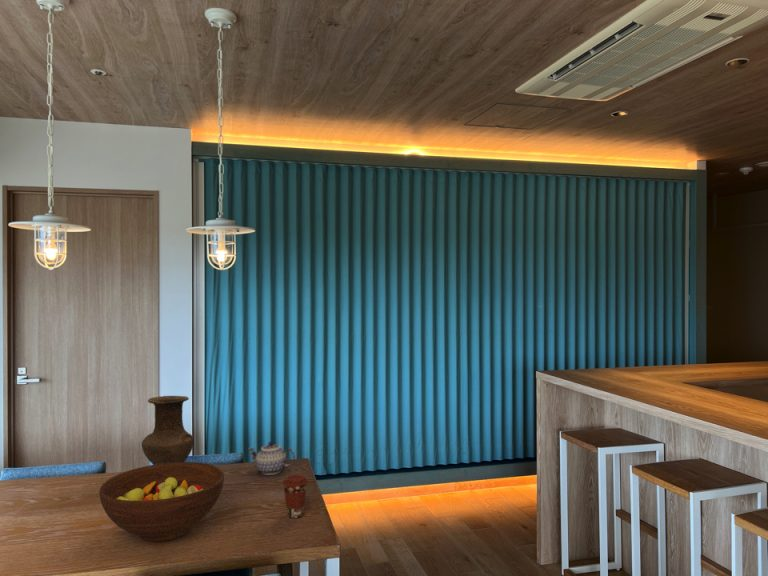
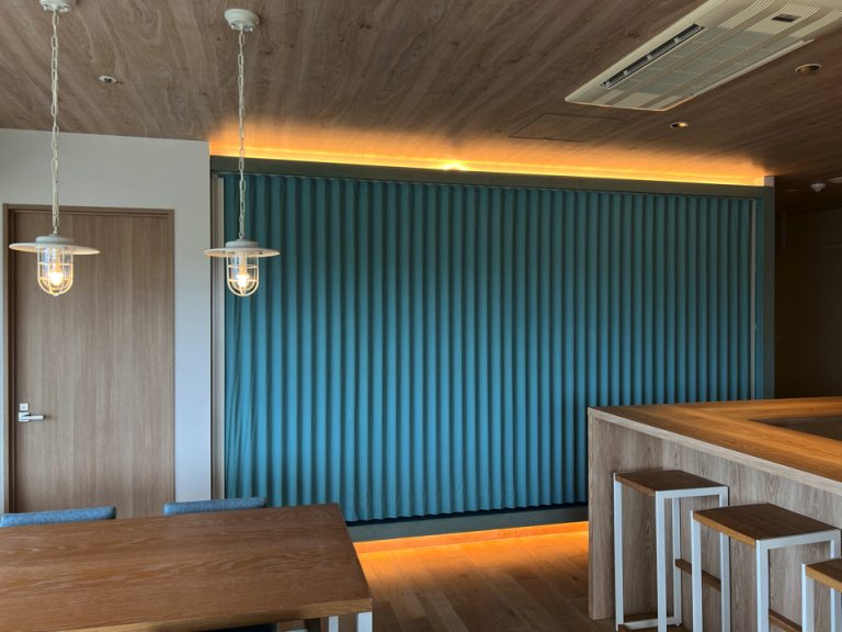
- coffee cup [281,474,309,519]
- vase [141,395,195,465]
- fruit bowl [98,461,225,543]
- teapot [247,441,296,476]
